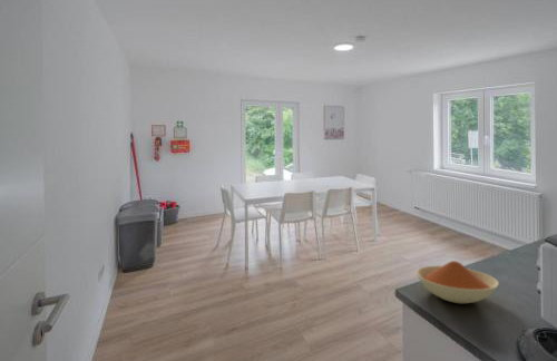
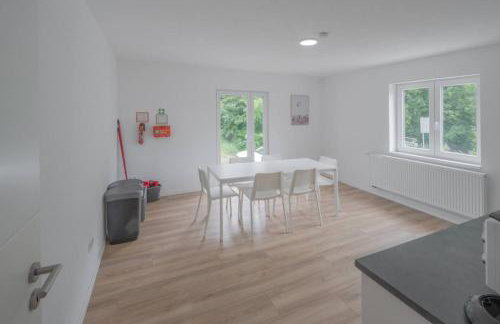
- bowl [414,260,500,304]
